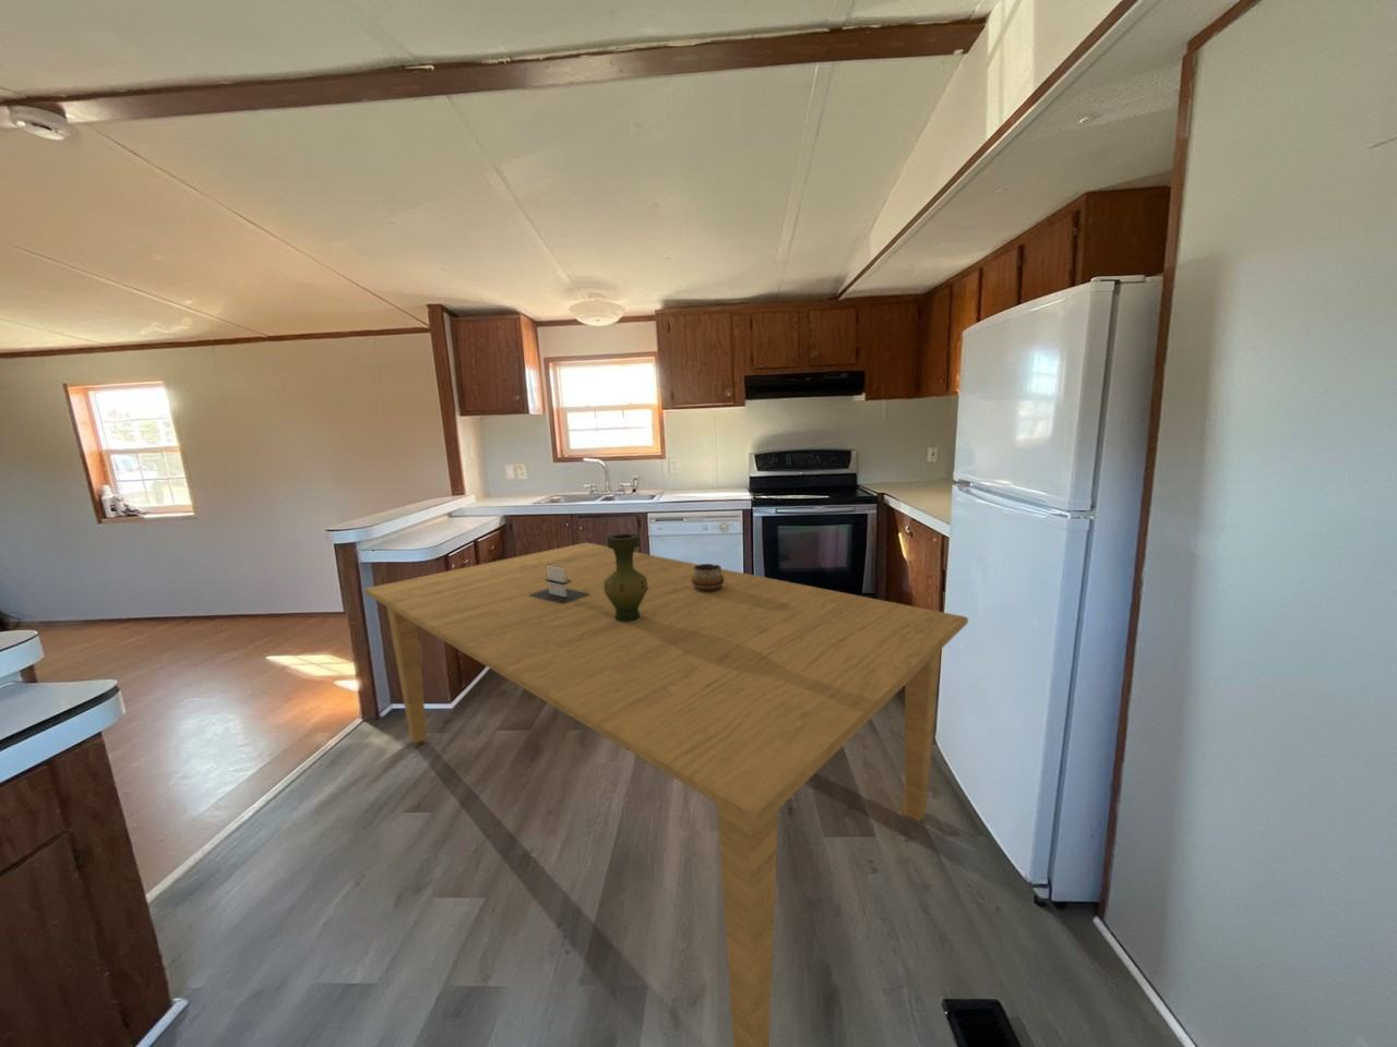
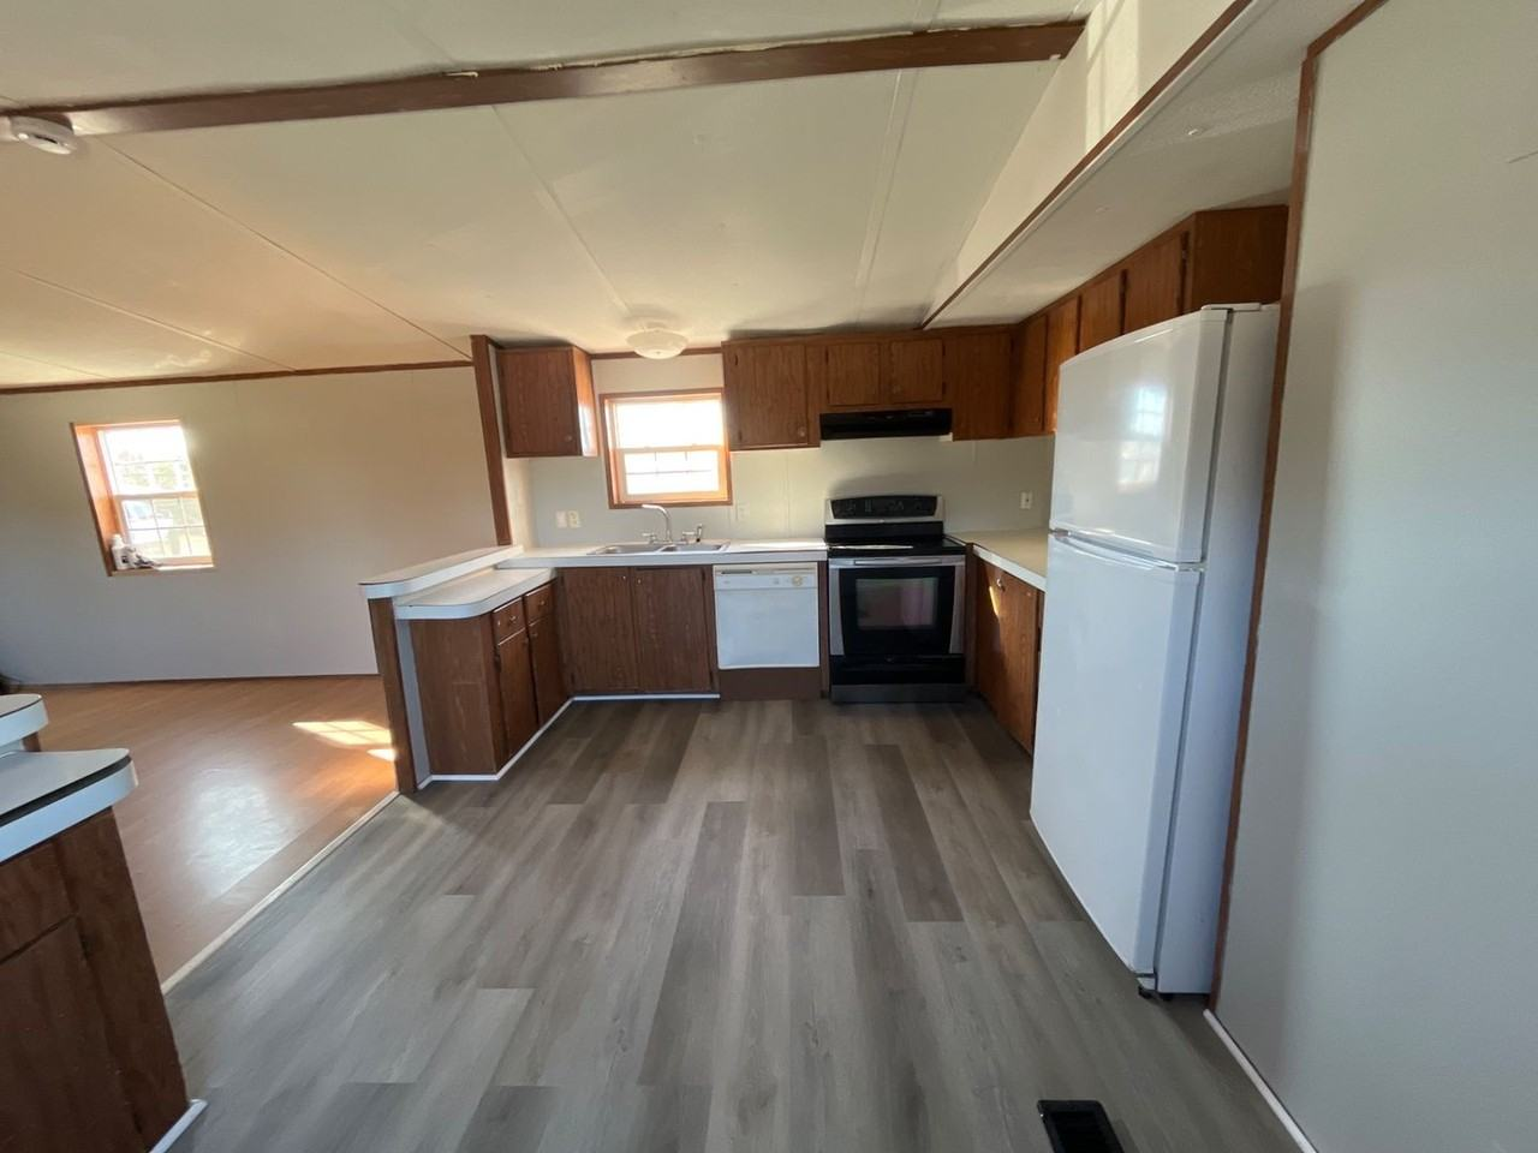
- dining table [363,541,969,1047]
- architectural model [528,565,591,603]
- vase [604,532,648,621]
- decorative bowl [691,563,725,591]
